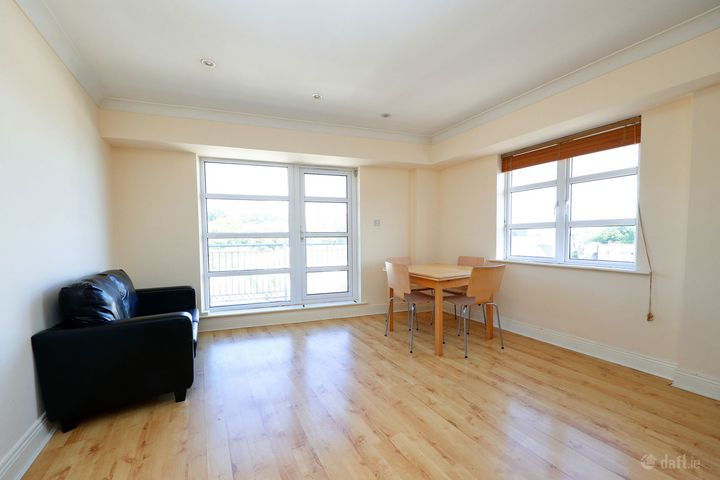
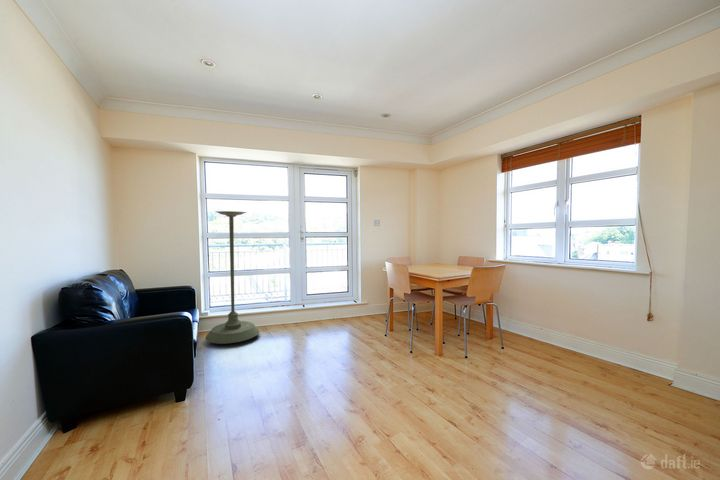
+ plant stand [204,210,260,345]
